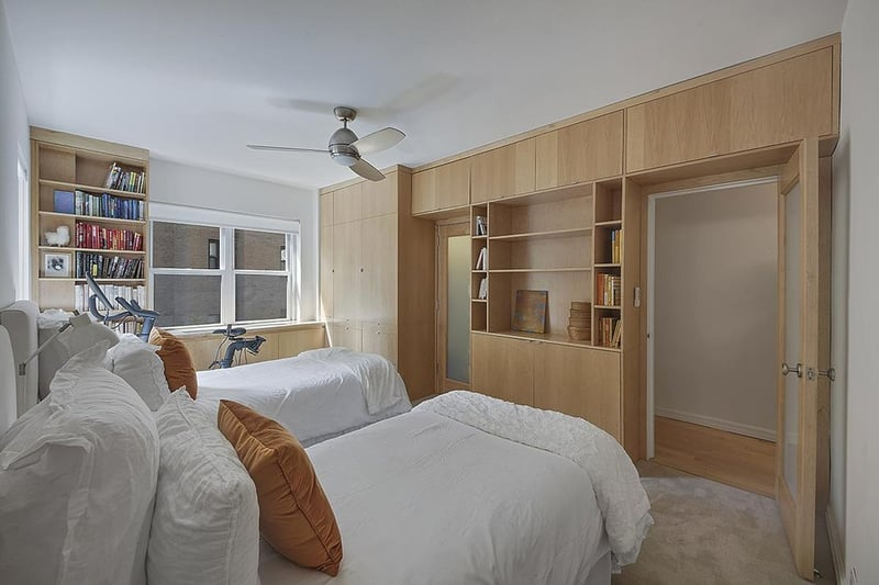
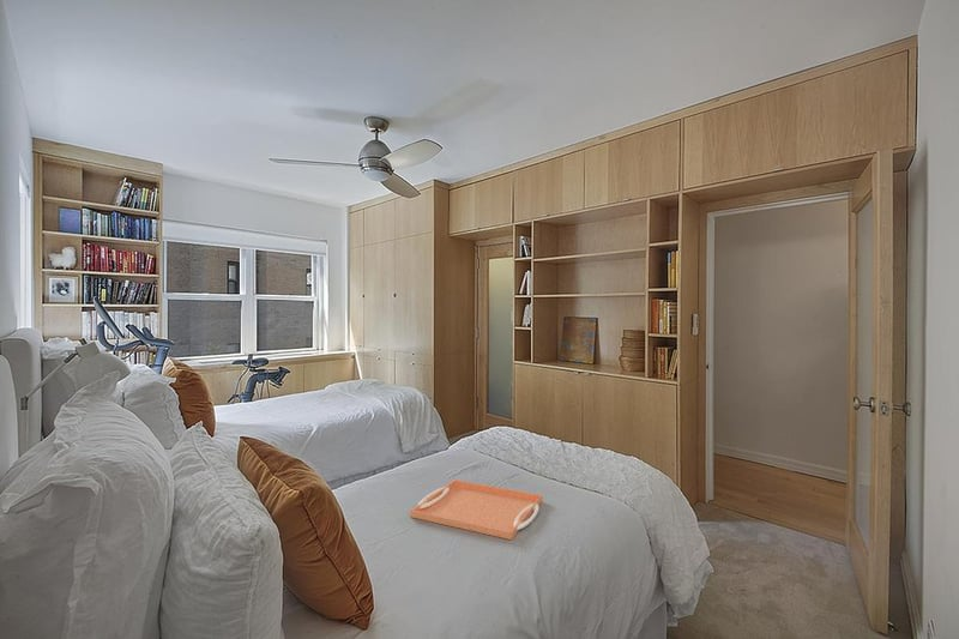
+ serving tray [409,478,543,541]
